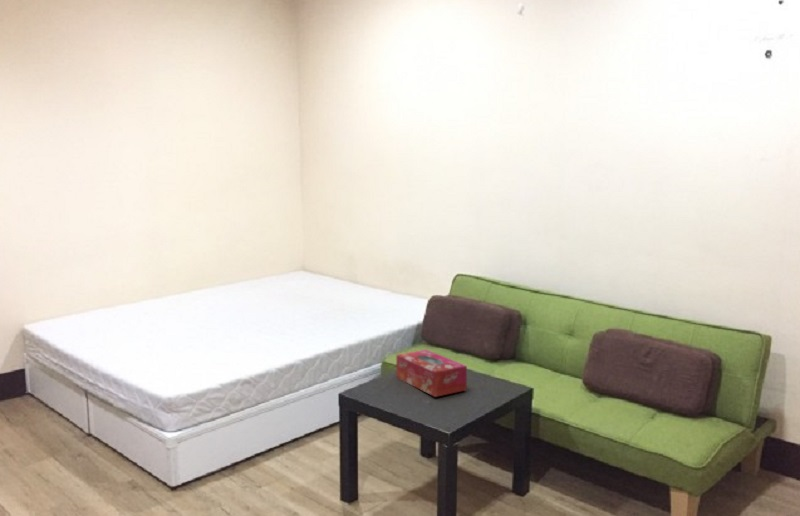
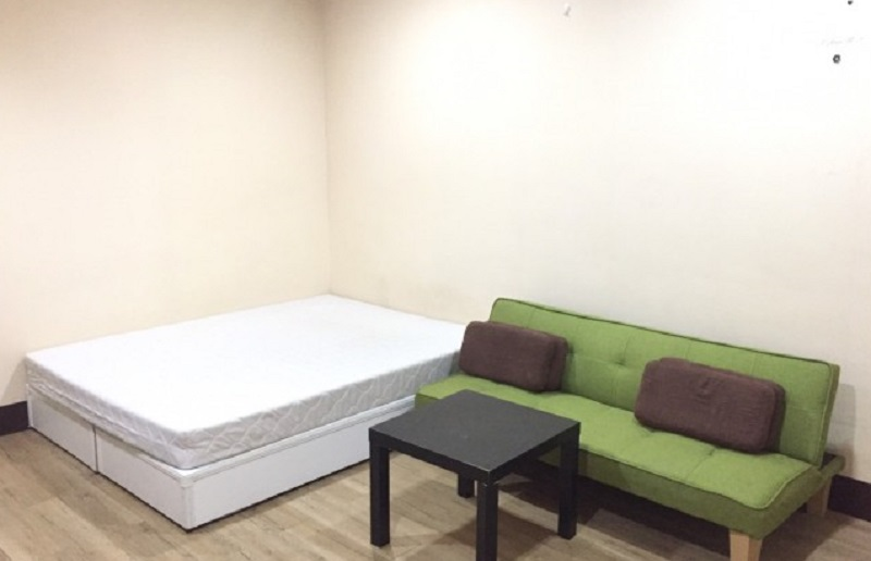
- tissue box [395,349,468,398]
